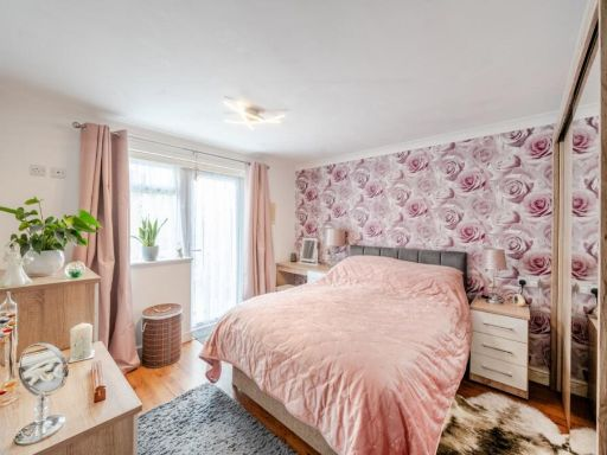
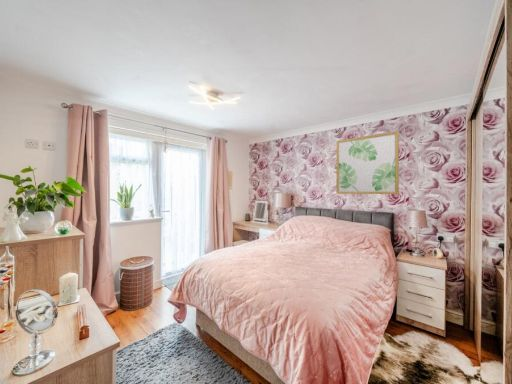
+ wall art [336,130,400,195]
